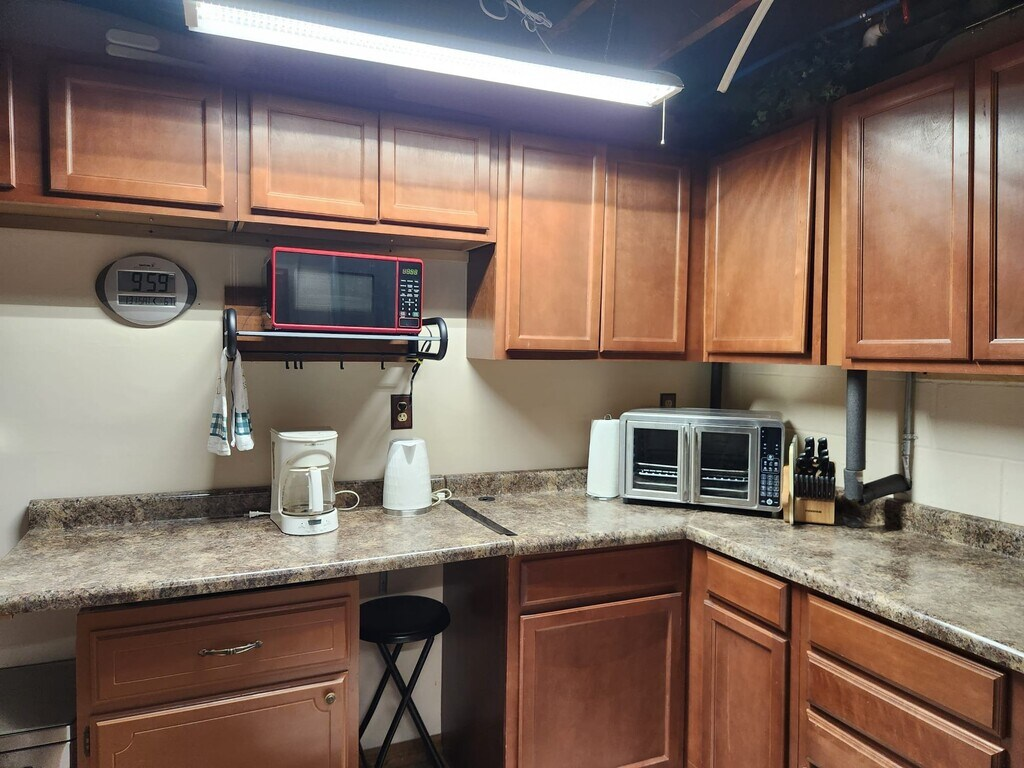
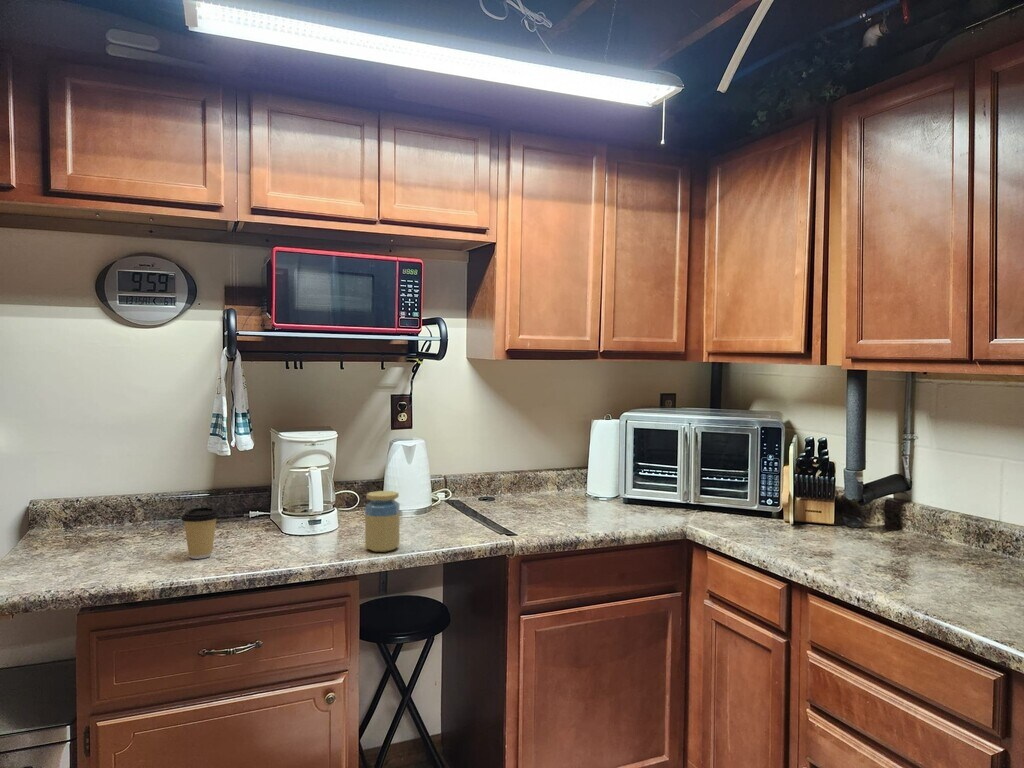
+ coffee cup [180,506,220,560]
+ jar [364,490,400,553]
